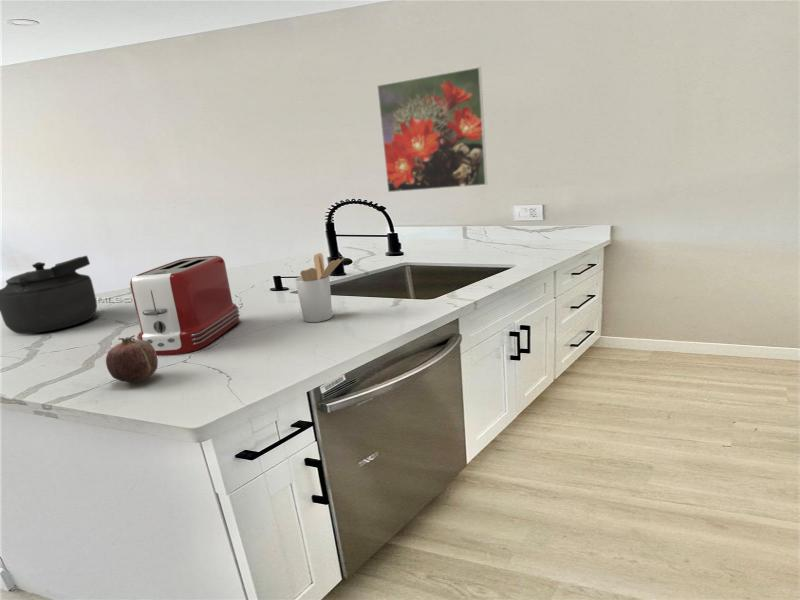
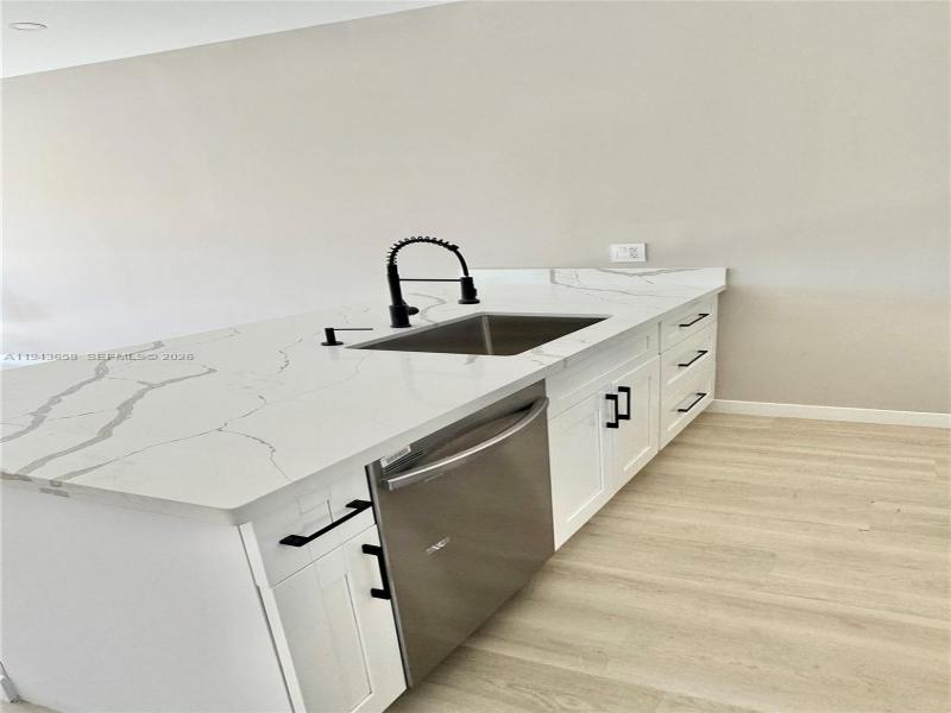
- fruit [105,334,159,383]
- utensil holder [294,252,346,323]
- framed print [376,66,488,193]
- kettle [0,255,98,335]
- toaster [129,255,241,356]
